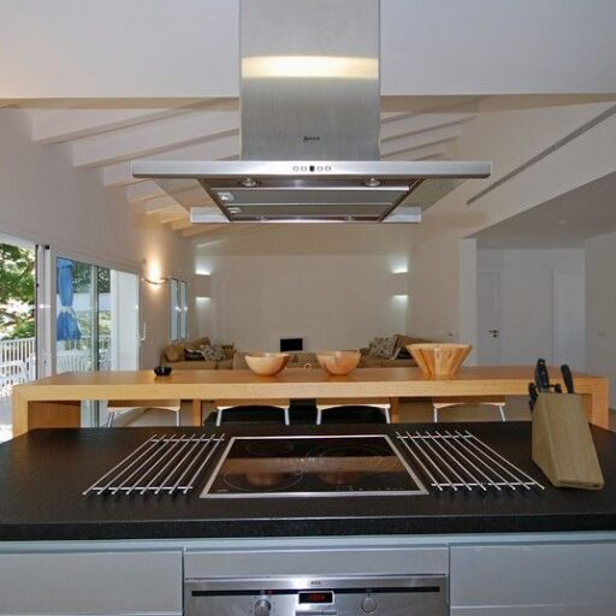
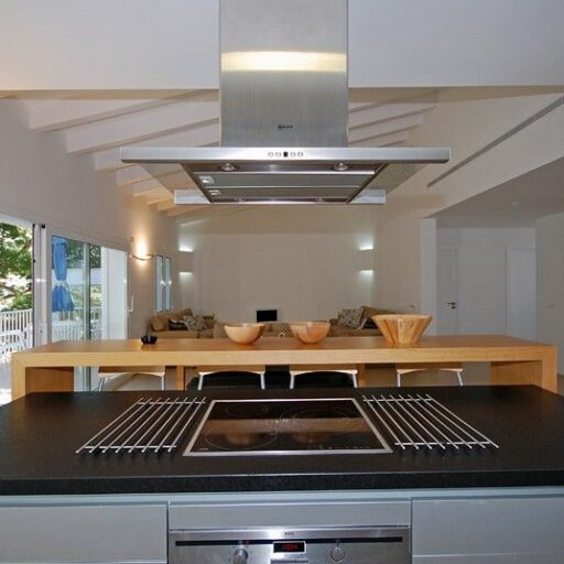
- knife block [527,356,605,491]
